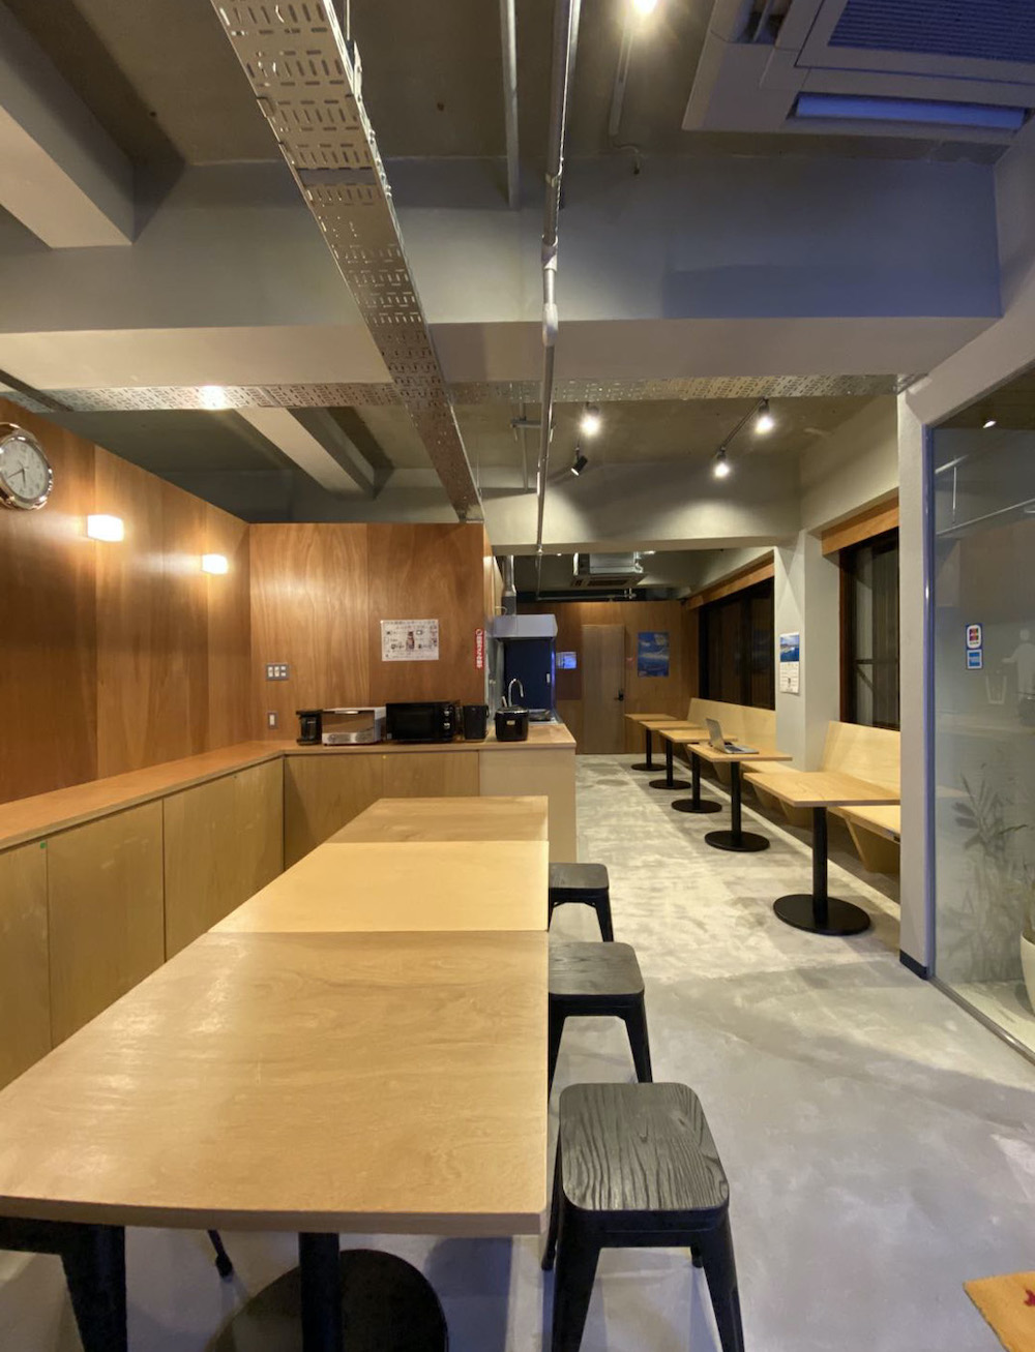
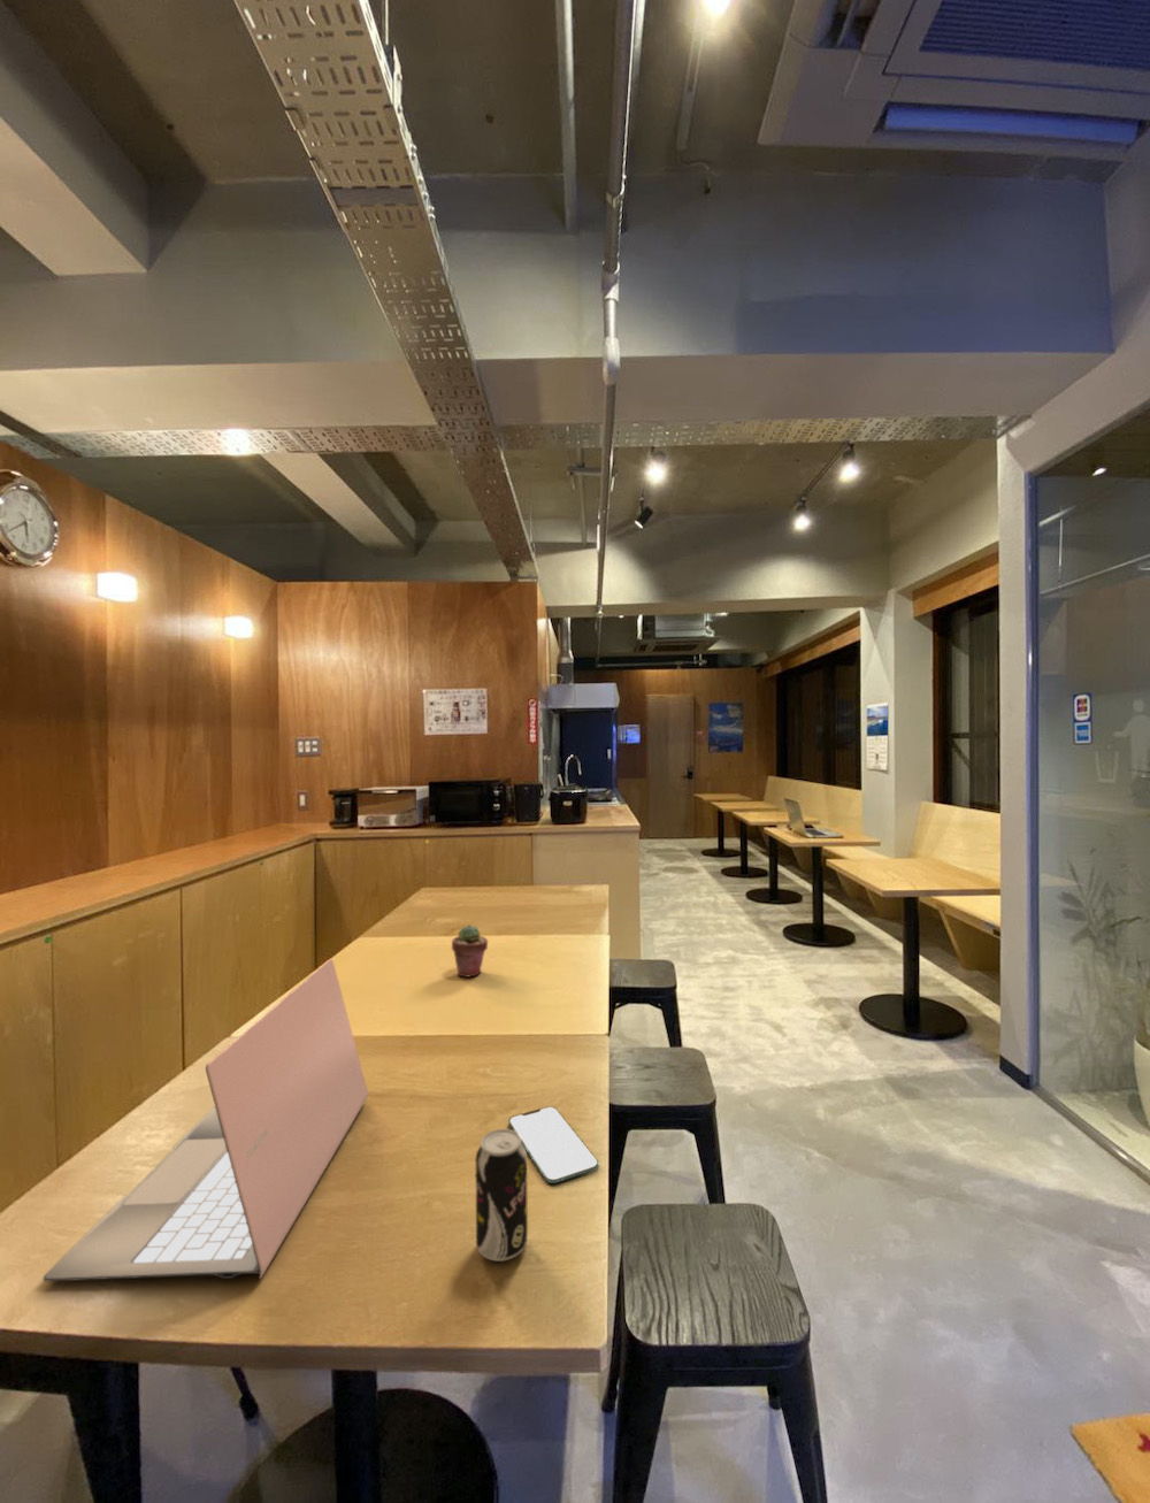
+ laptop [42,958,370,1282]
+ potted succulent [451,923,489,977]
+ beverage can [475,1128,529,1263]
+ smartphone [507,1106,600,1184]
